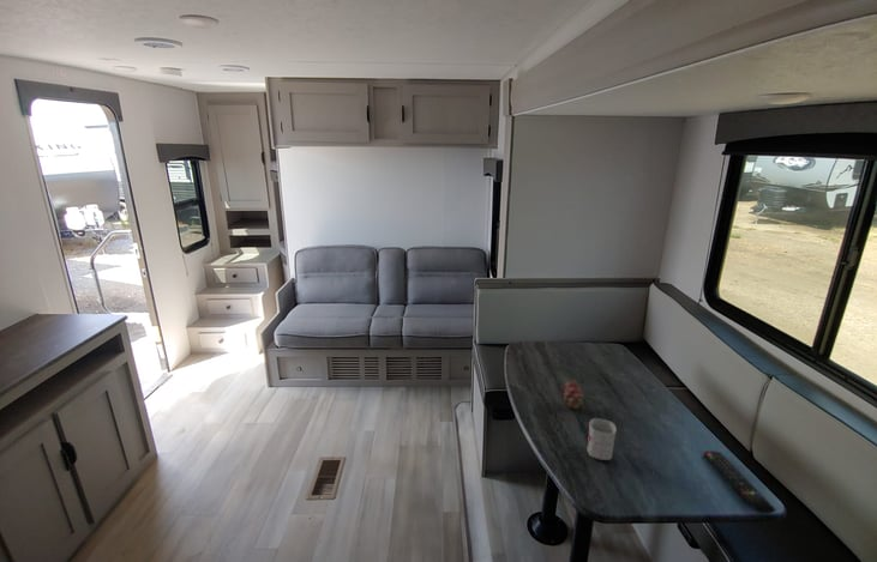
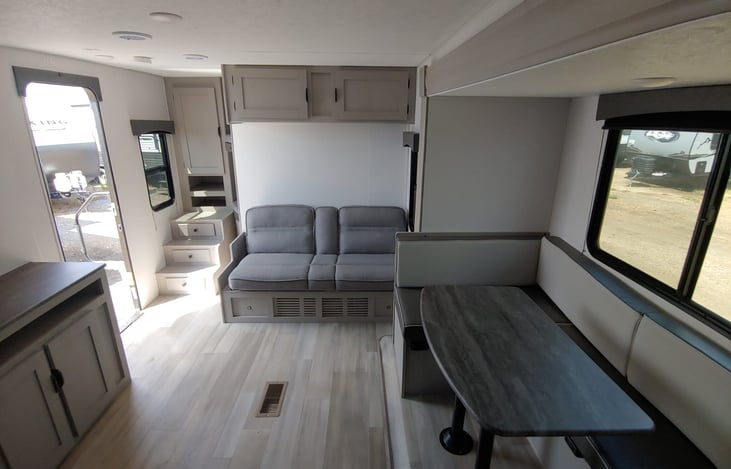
- fruit [560,377,584,410]
- remote control [703,451,776,514]
- mug [587,417,618,461]
